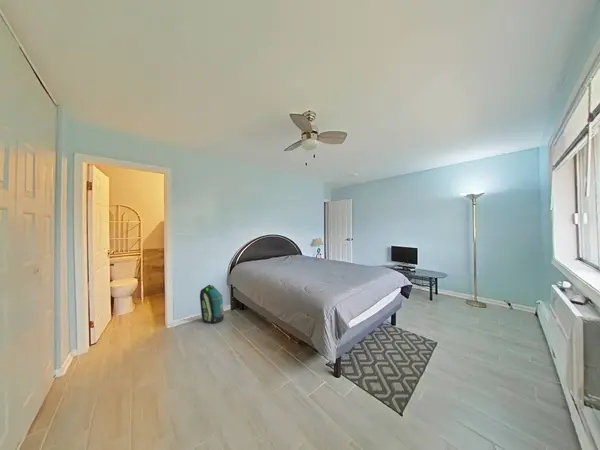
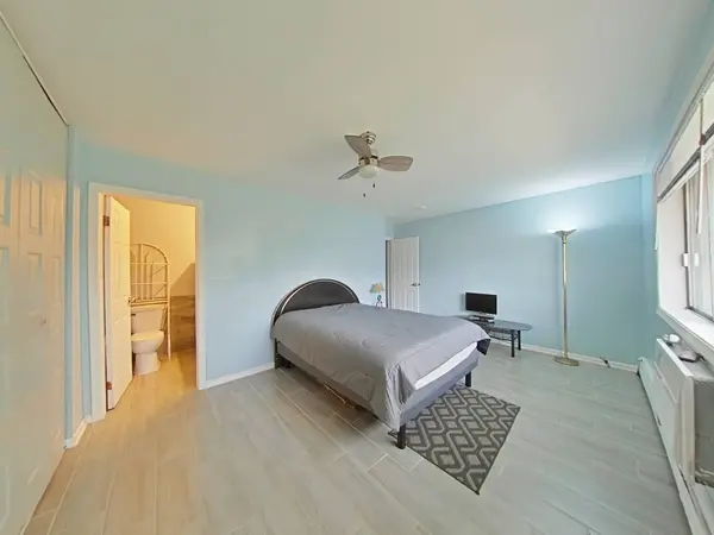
- backpack [199,284,225,324]
